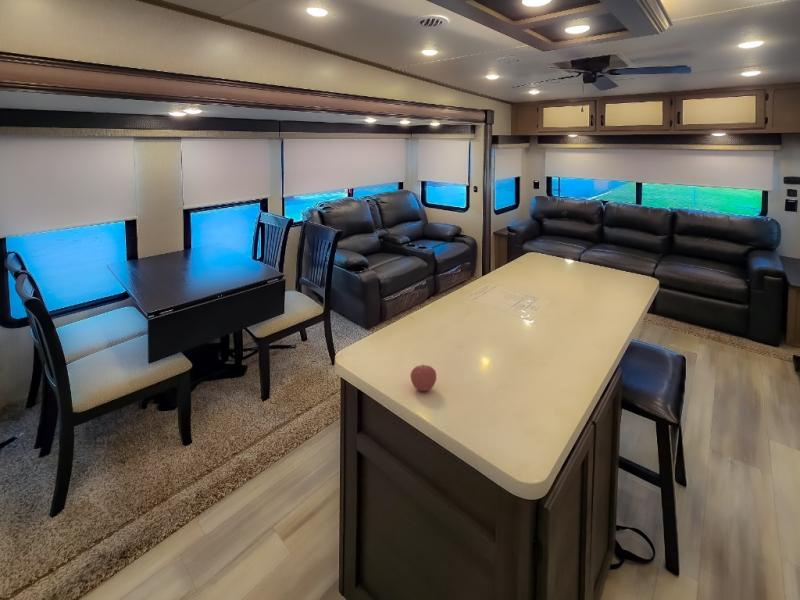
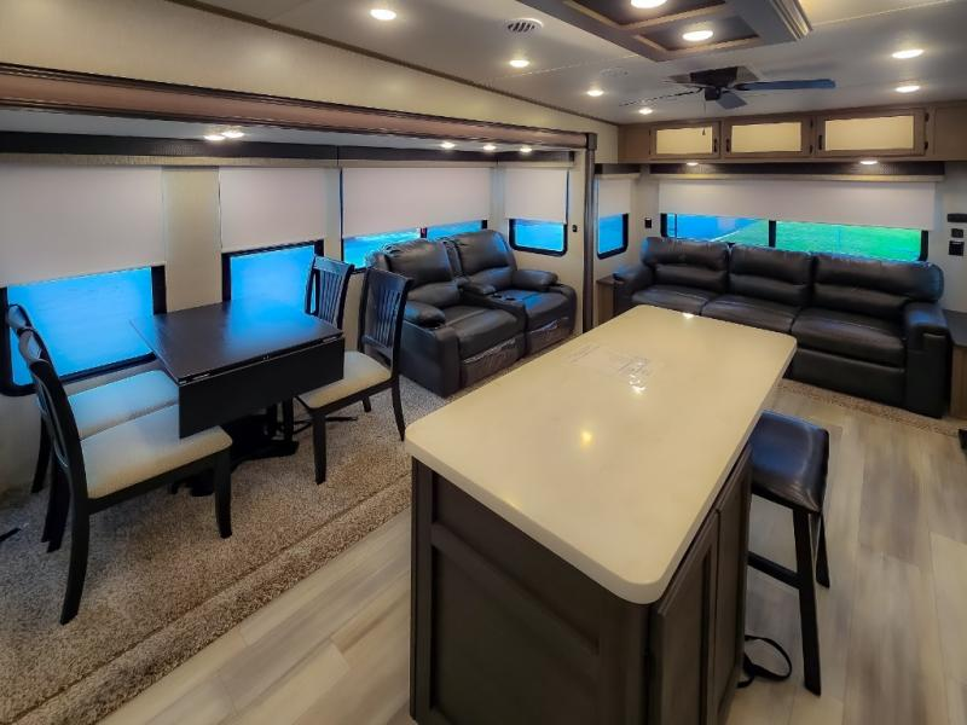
- apple [410,363,437,392]
